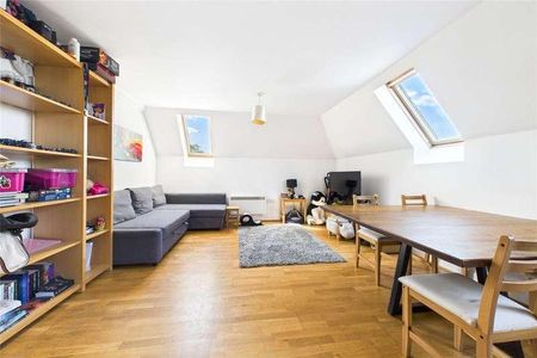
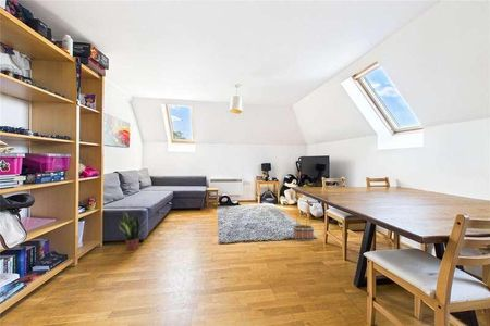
+ potted plant [118,211,147,251]
+ basket [292,211,315,241]
